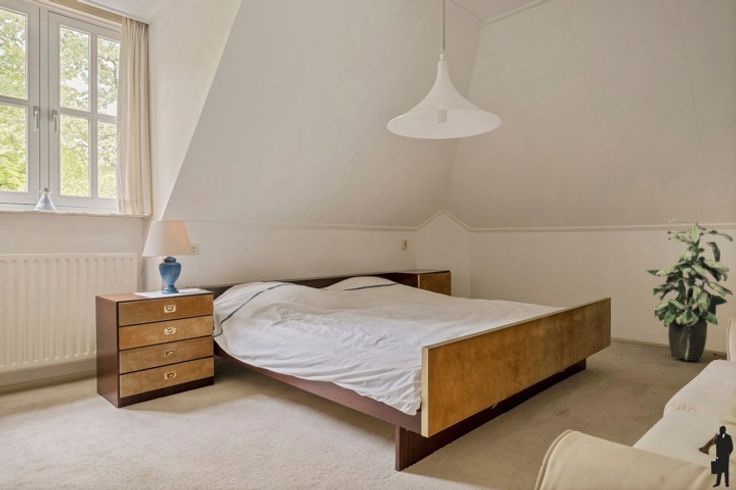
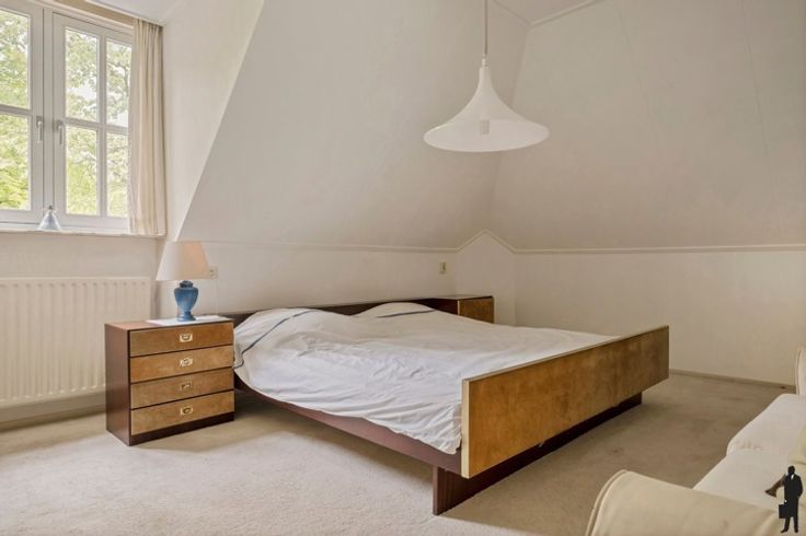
- indoor plant [645,217,734,362]
